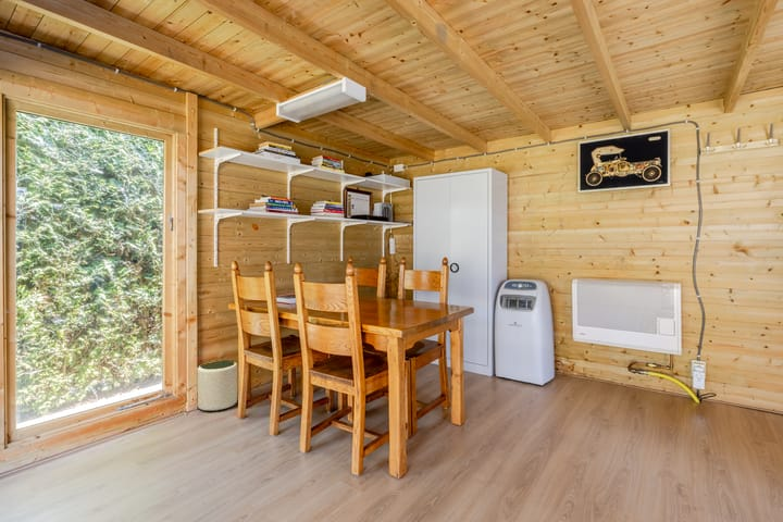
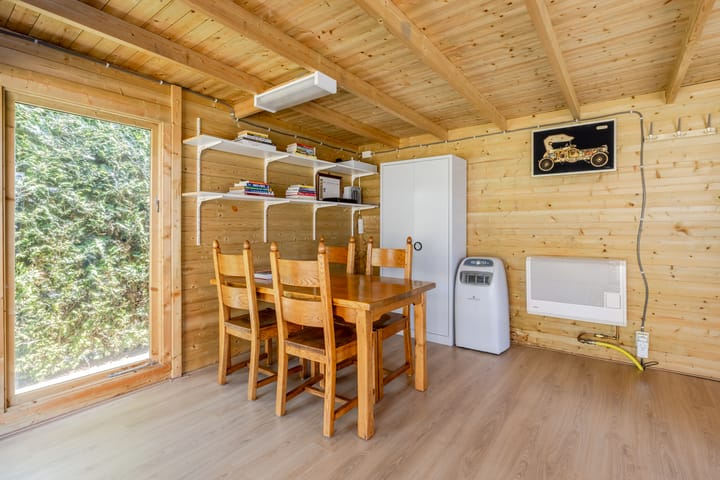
- plant pot [196,359,238,412]
